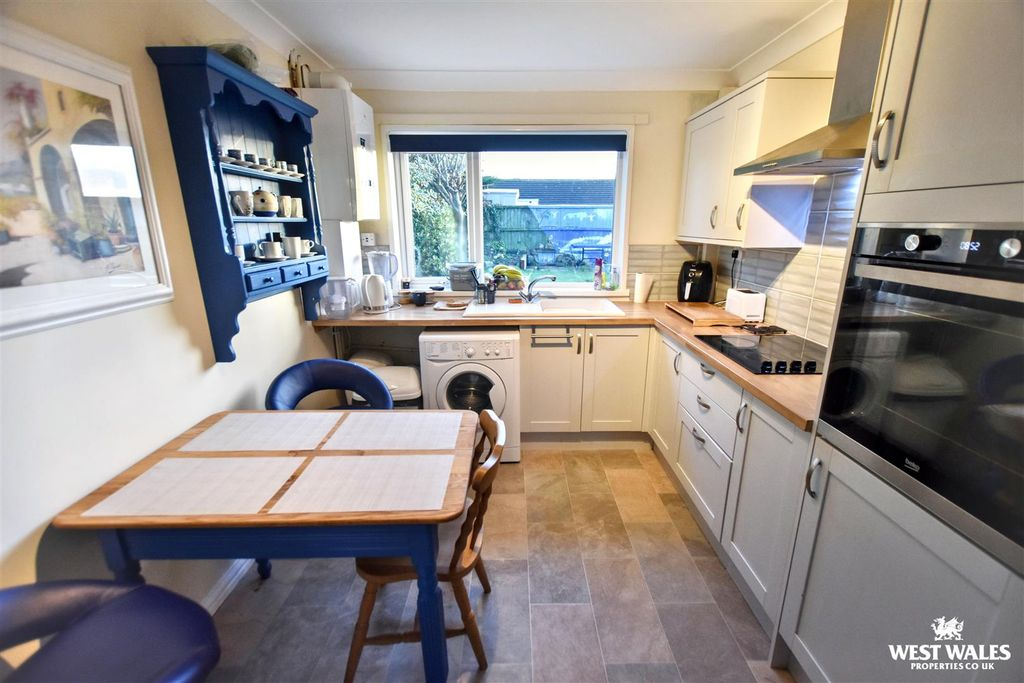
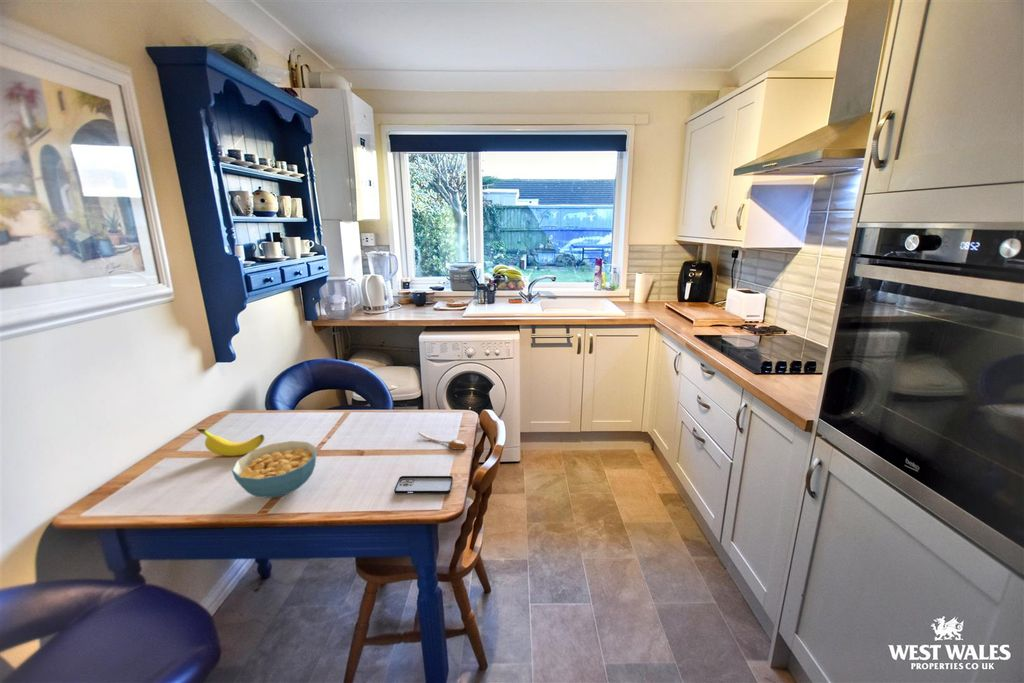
+ smartphone [393,475,454,495]
+ banana [196,428,266,457]
+ spoon [417,431,468,451]
+ cereal bowl [231,440,318,499]
